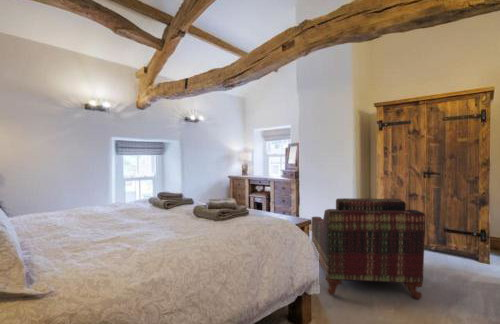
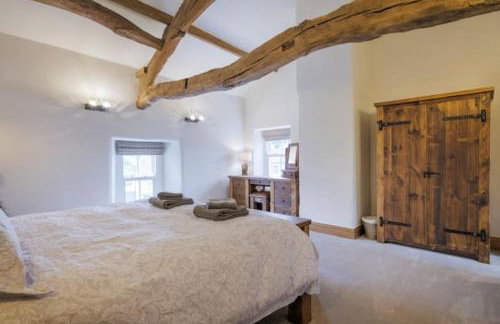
- armchair [311,197,426,300]
